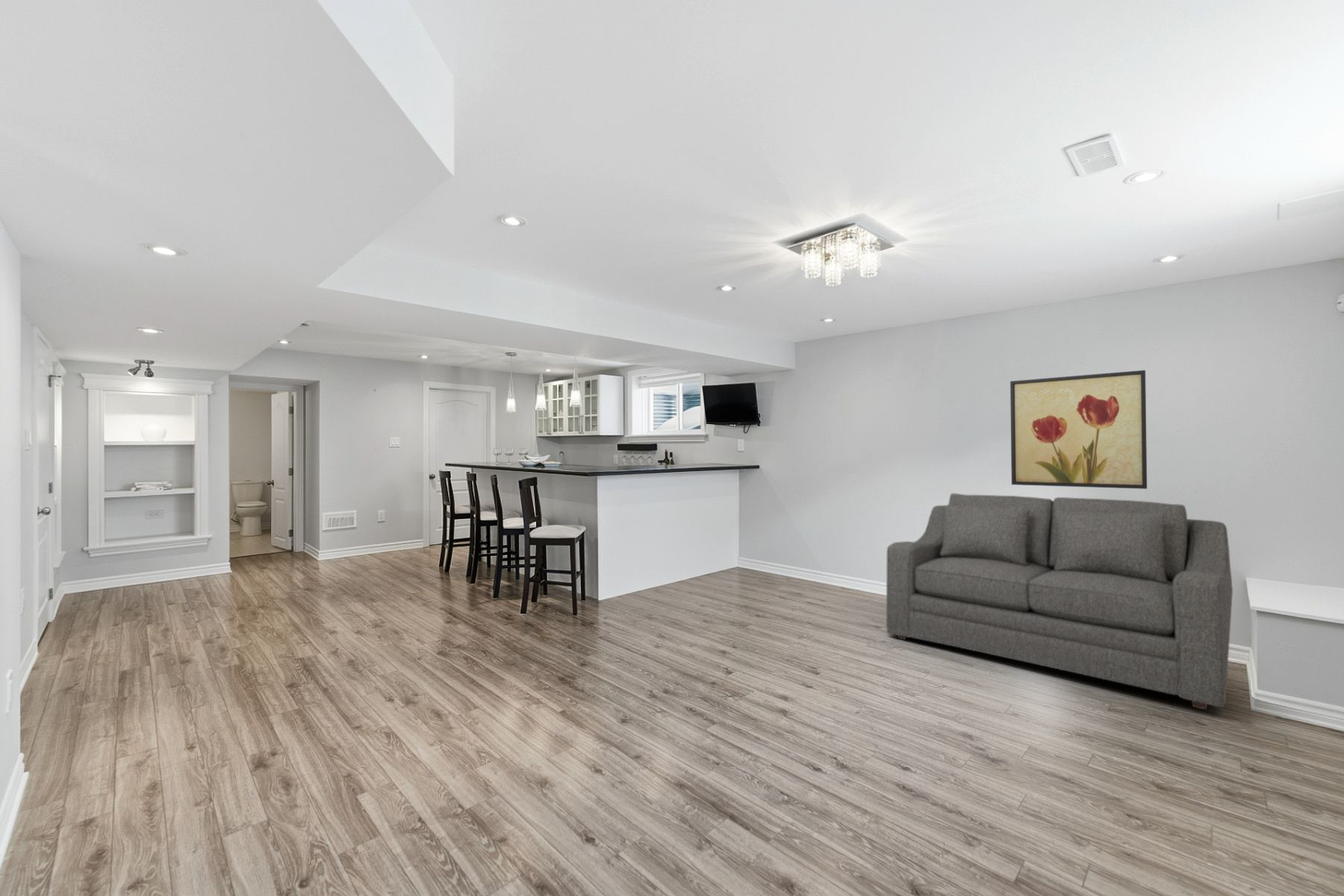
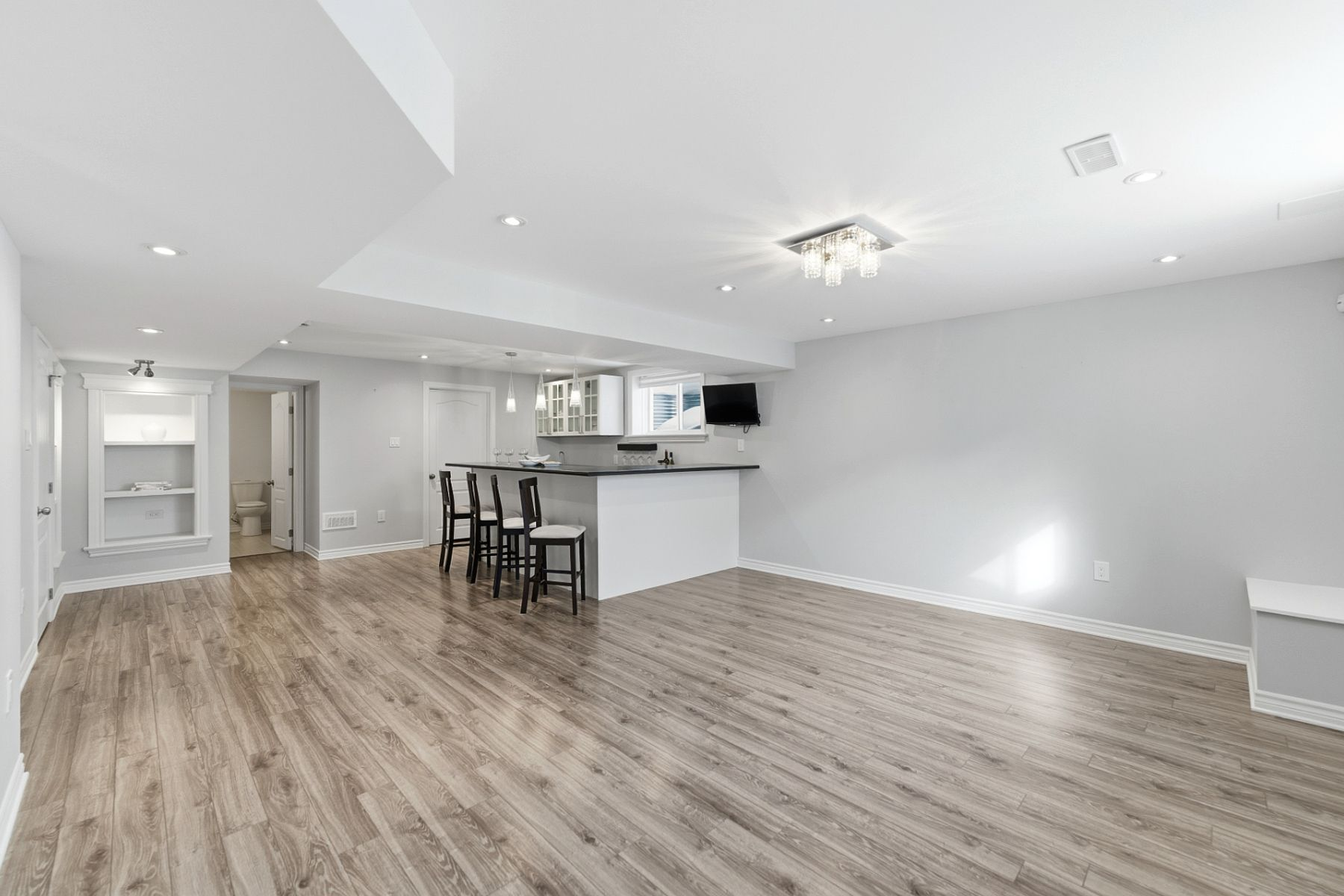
- wall art [1009,370,1148,490]
- sofa [886,493,1233,711]
